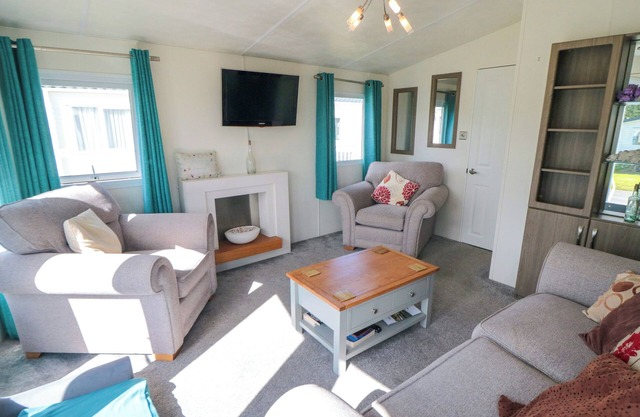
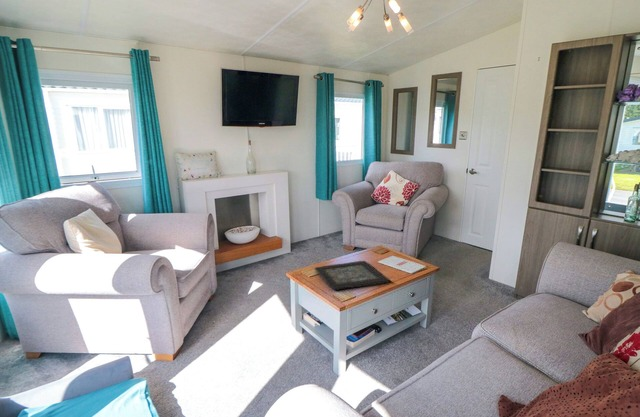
+ magazine [377,255,427,275]
+ decorative tray [314,260,390,291]
